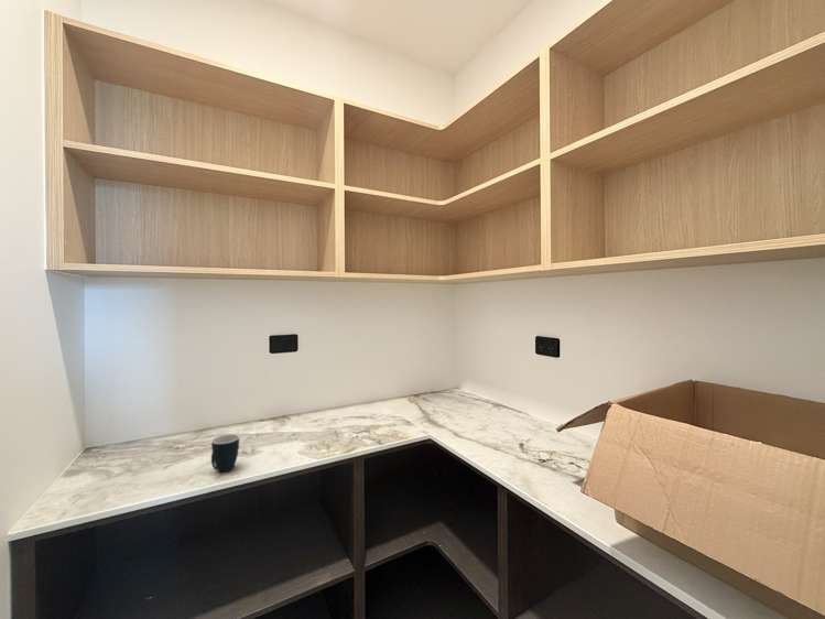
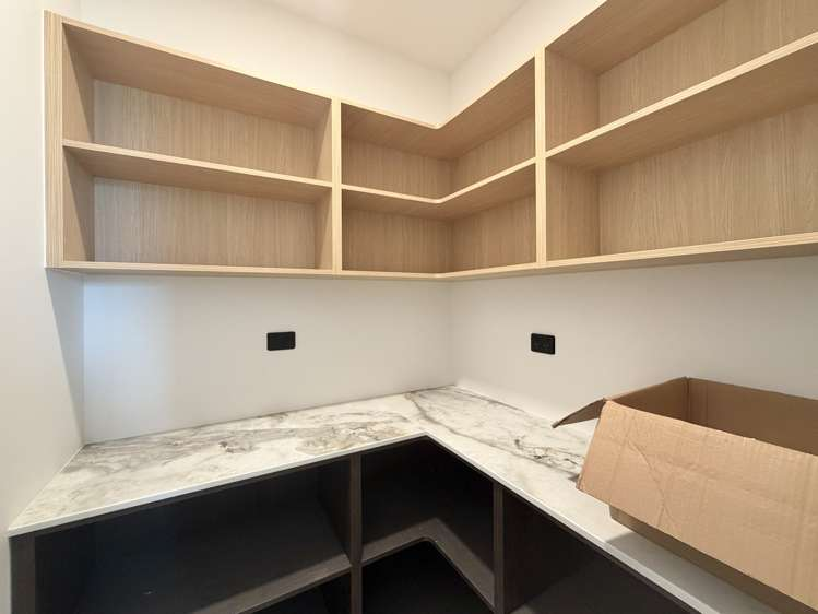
- mug [210,433,240,473]
